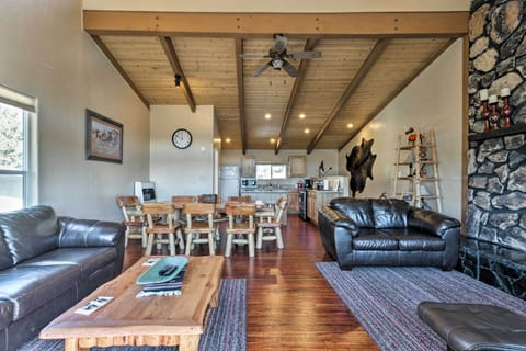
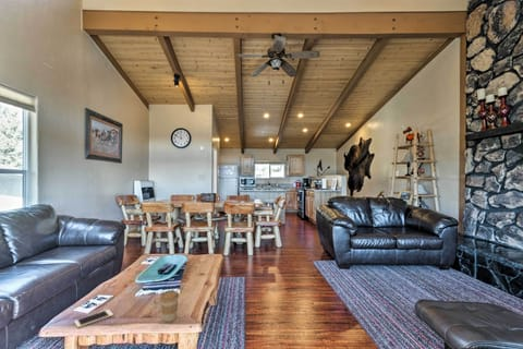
+ coffee cup [159,289,180,323]
+ cell phone [73,309,114,328]
